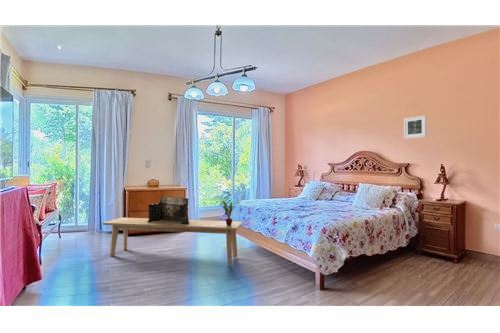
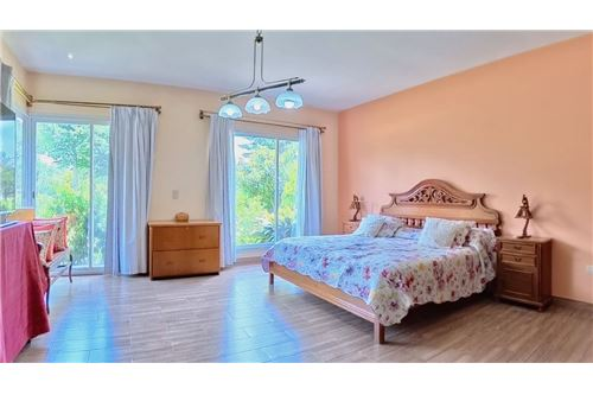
- decorative box [147,196,190,225]
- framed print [403,114,427,140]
- bench [101,217,244,266]
- potted plant [219,201,241,226]
